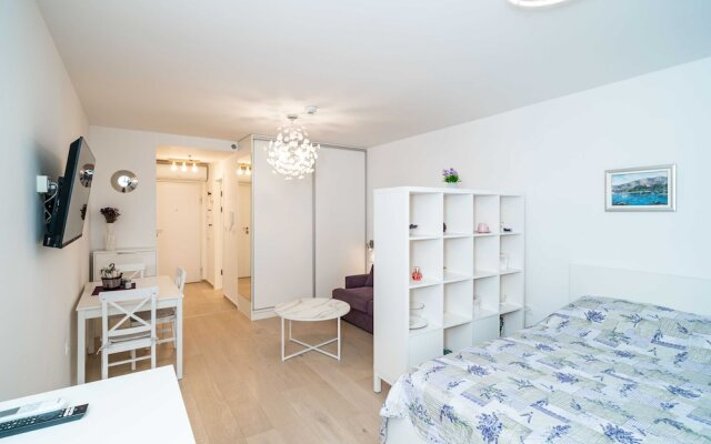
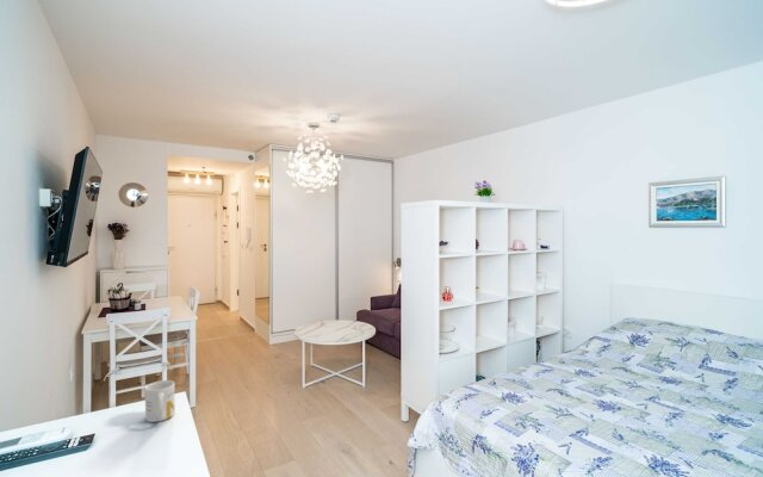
+ mug [143,379,176,423]
